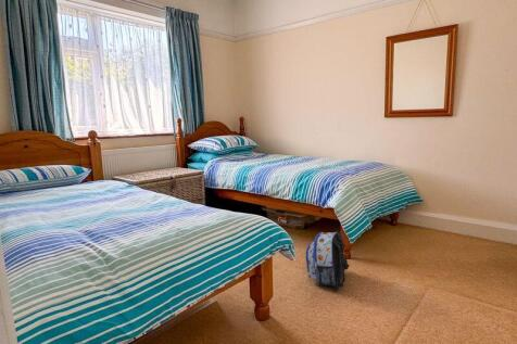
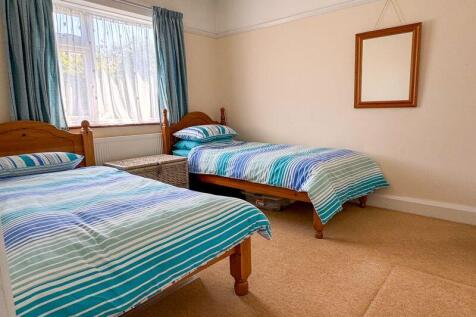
- backpack [304,231,350,292]
